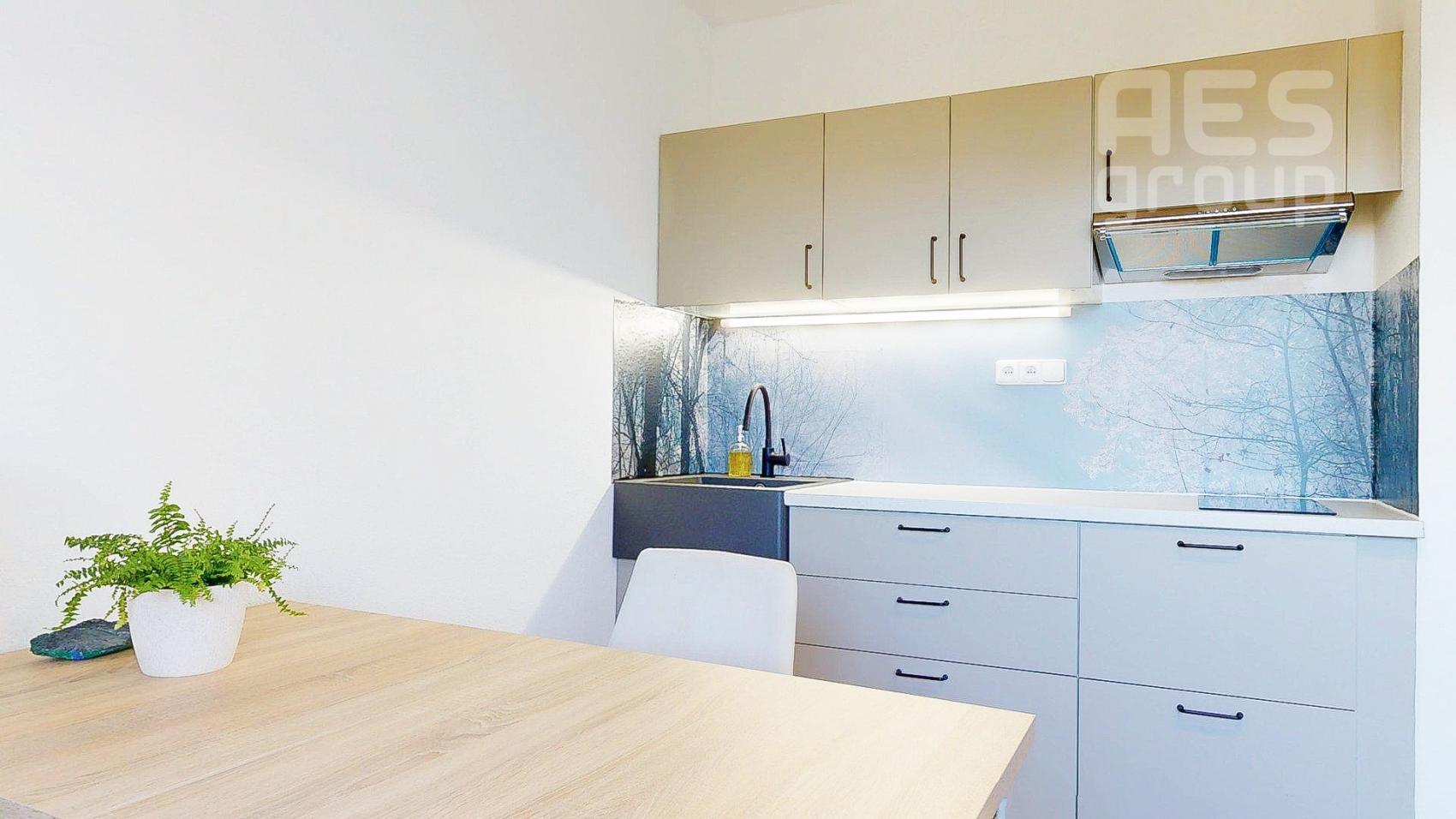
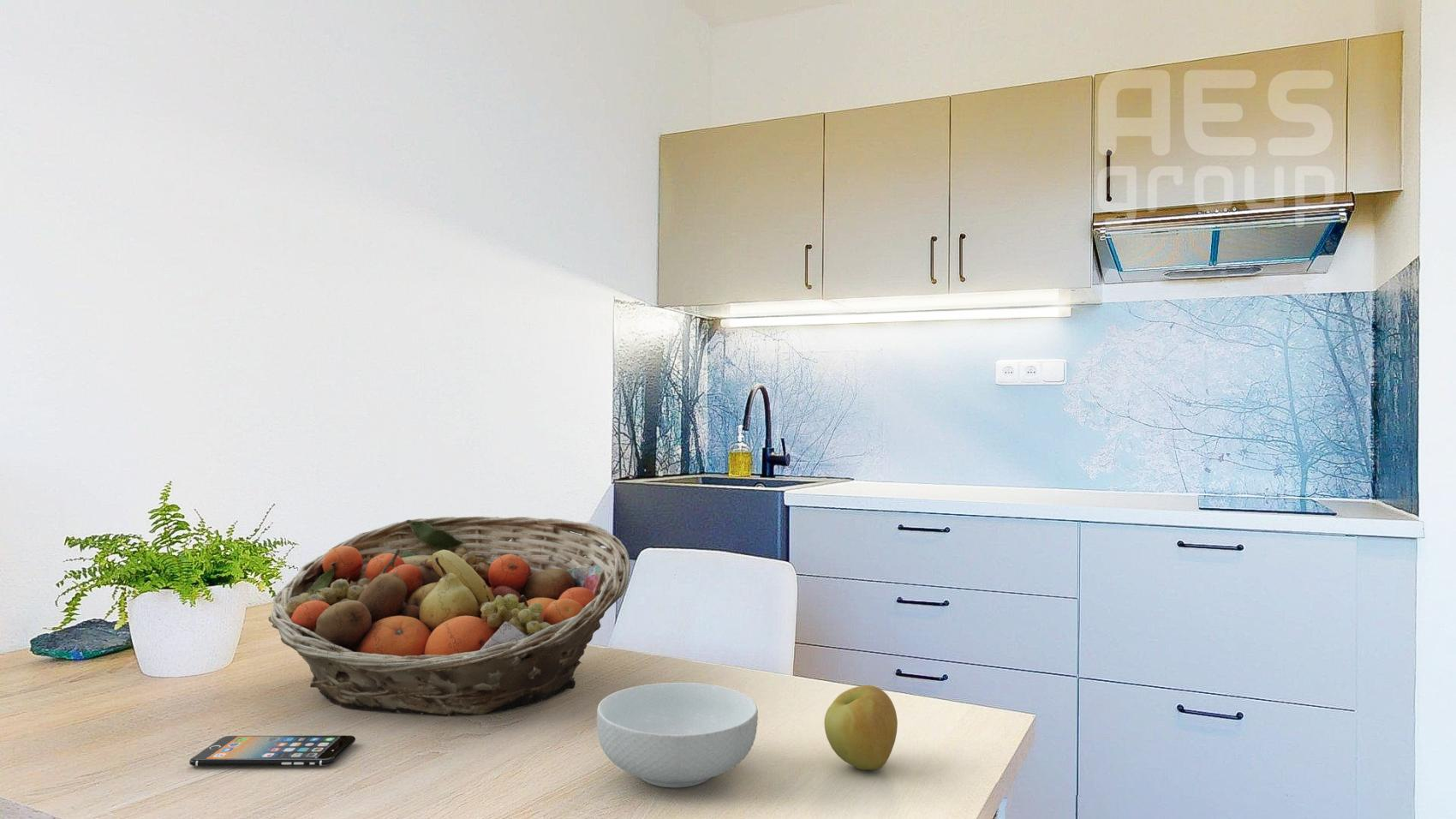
+ fruit basket [268,516,631,717]
+ apple [824,684,898,771]
+ smartphone [188,735,356,767]
+ cereal bowl [596,682,759,788]
